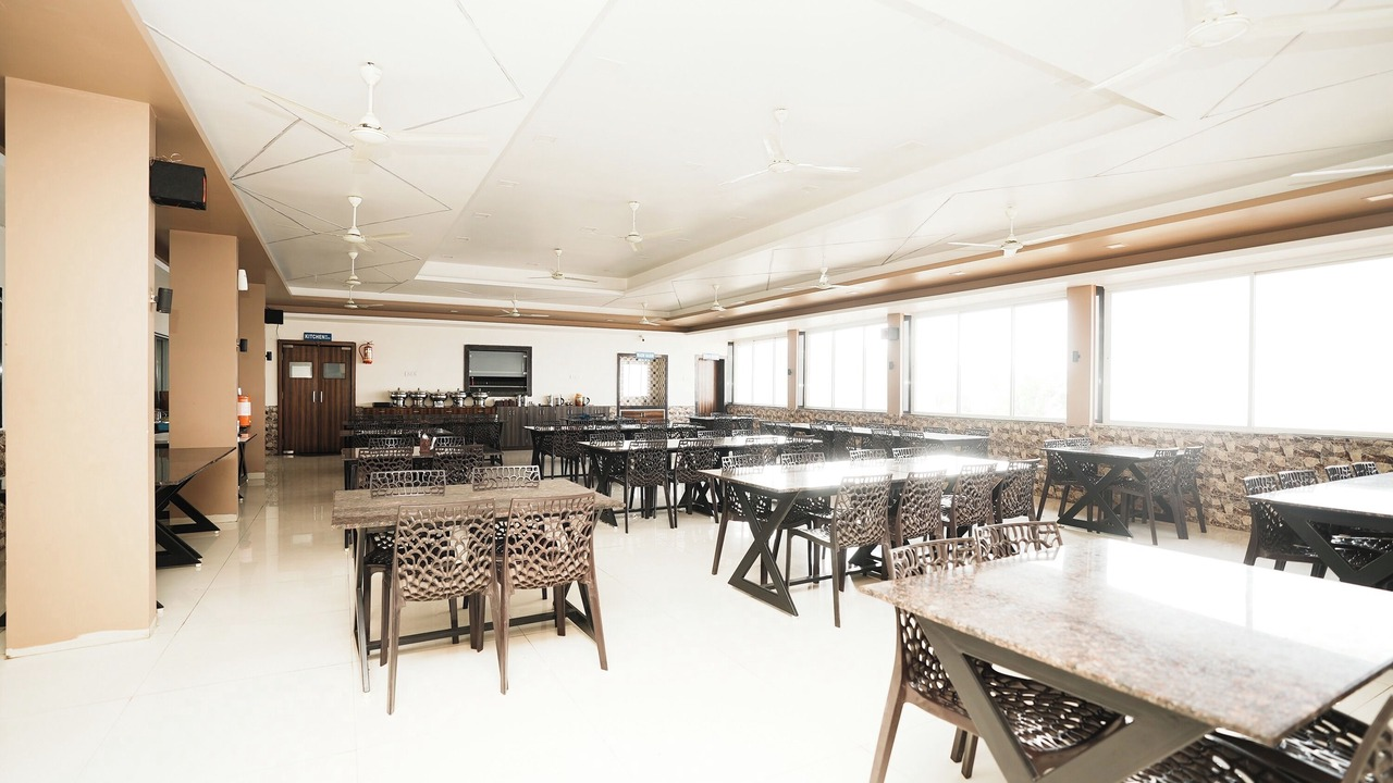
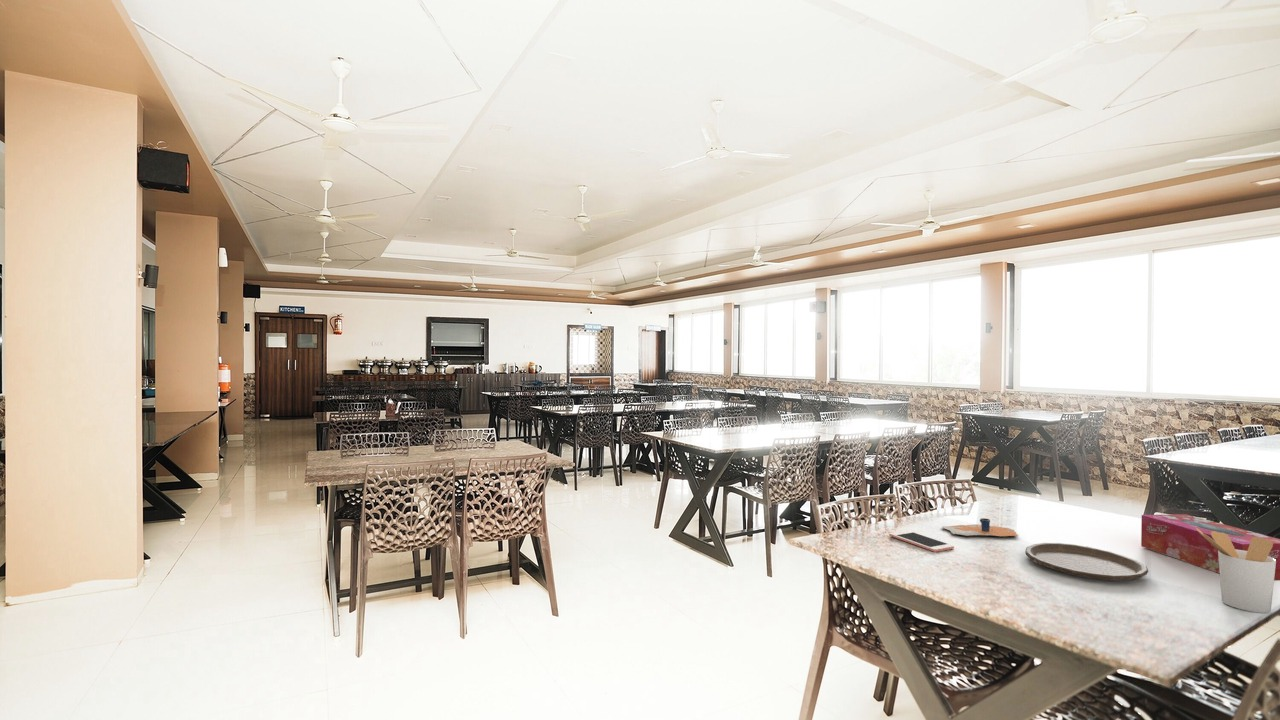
+ utensil holder [1196,528,1276,614]
+ cell phone [888,529,955,553]
+ cup [941,517,1020,537]
+ plate [1024,542,1149,582]
+ tissue box [1140,513,1280,582]
